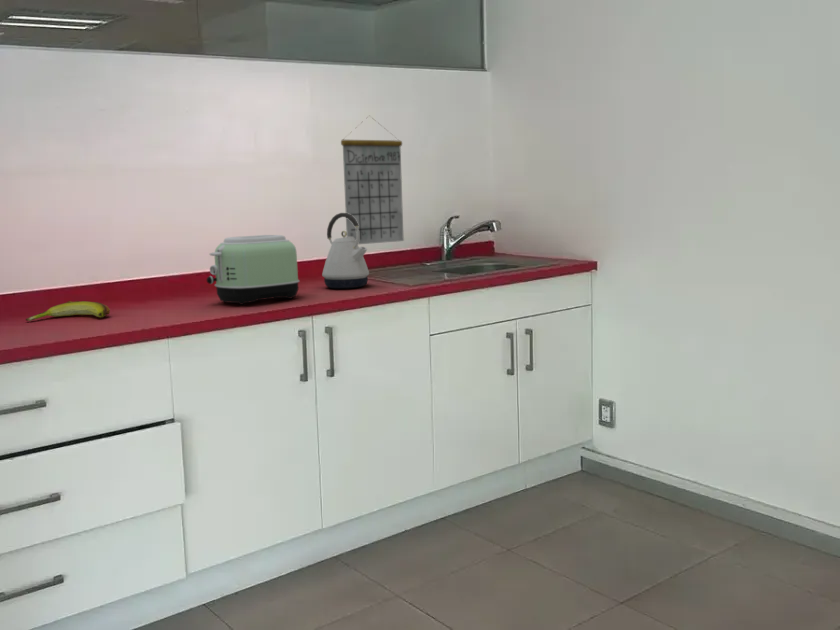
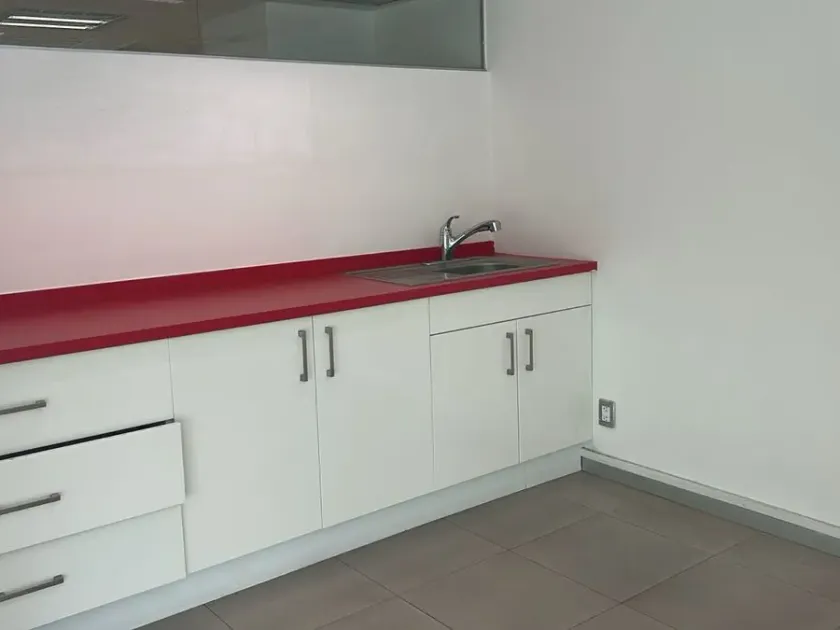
- calendar [340,115,405,245]
- banana [25,300,111,322]
- toaster [206,234,300,306]
- kettle [321,212,370,289]
